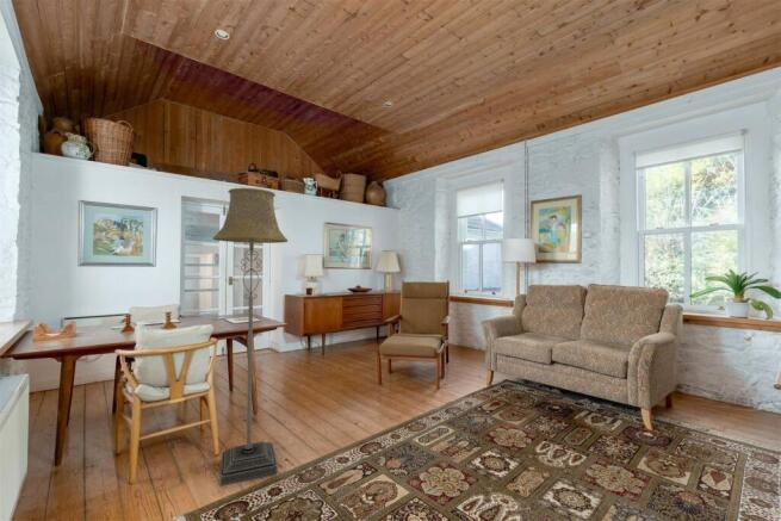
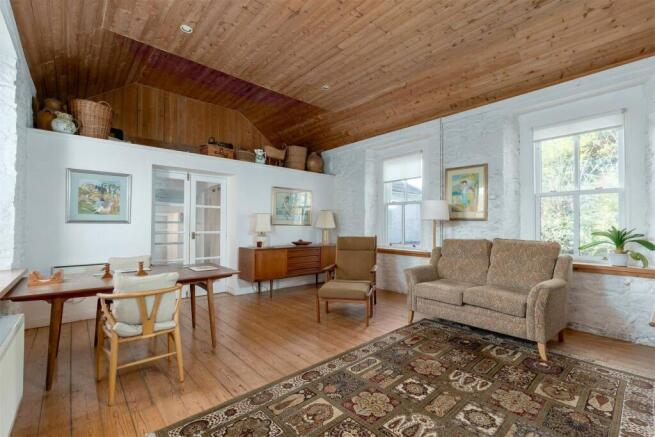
- floor lamp [211,187,289,486]
